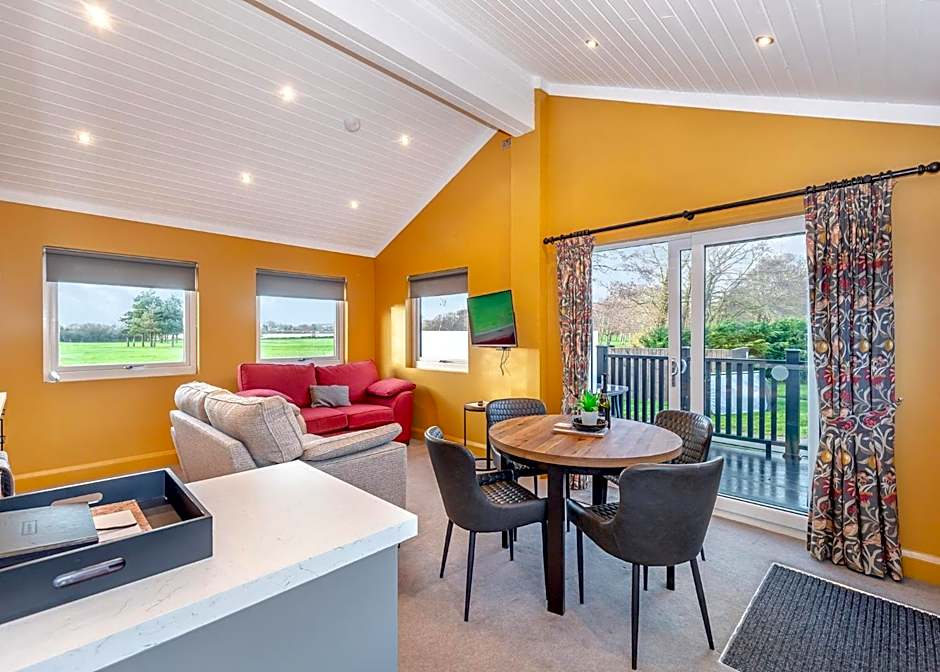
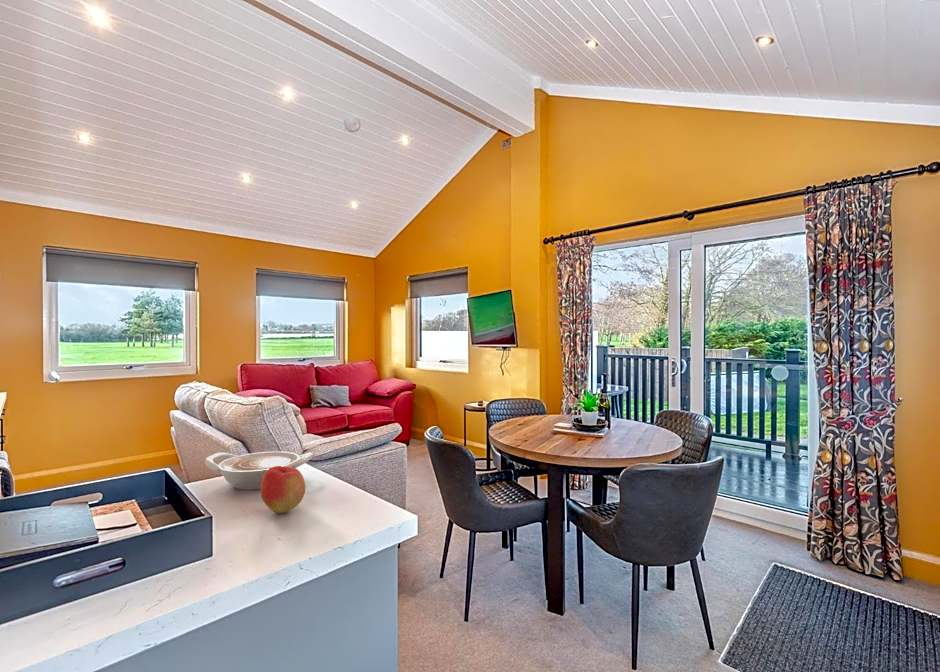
+ apple [260,466,306,514]
+ bowl [204,450,314,491]
